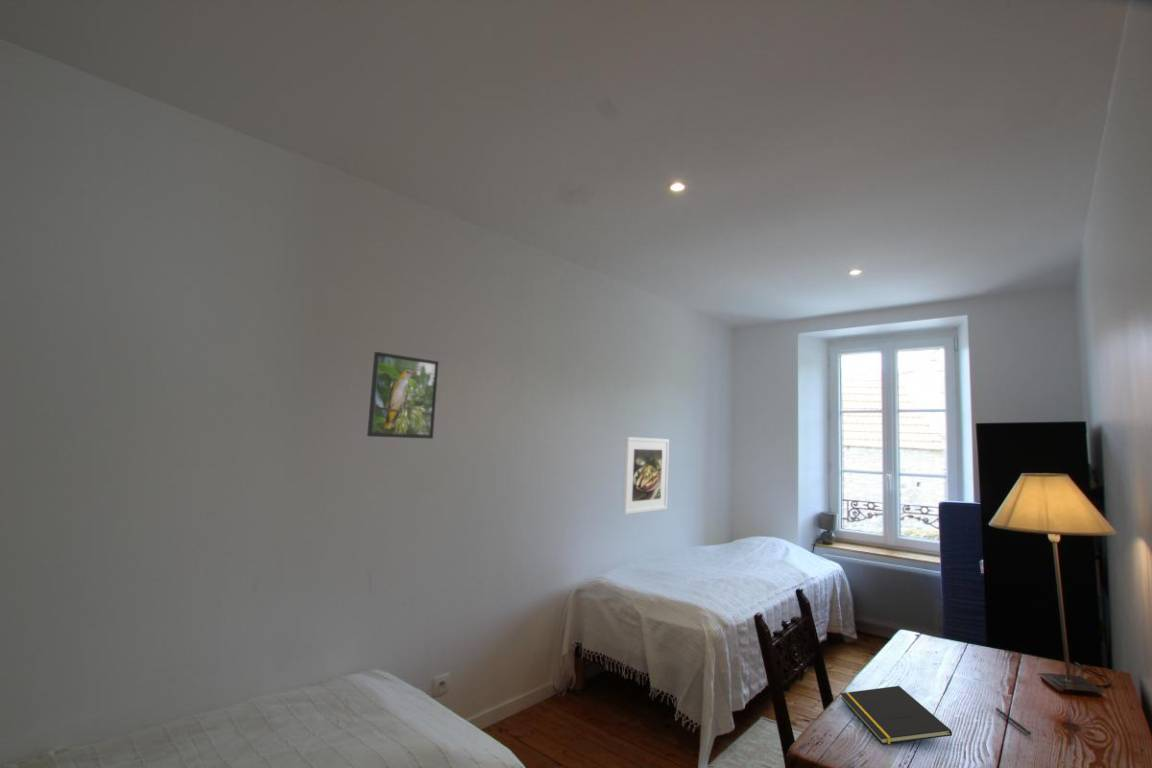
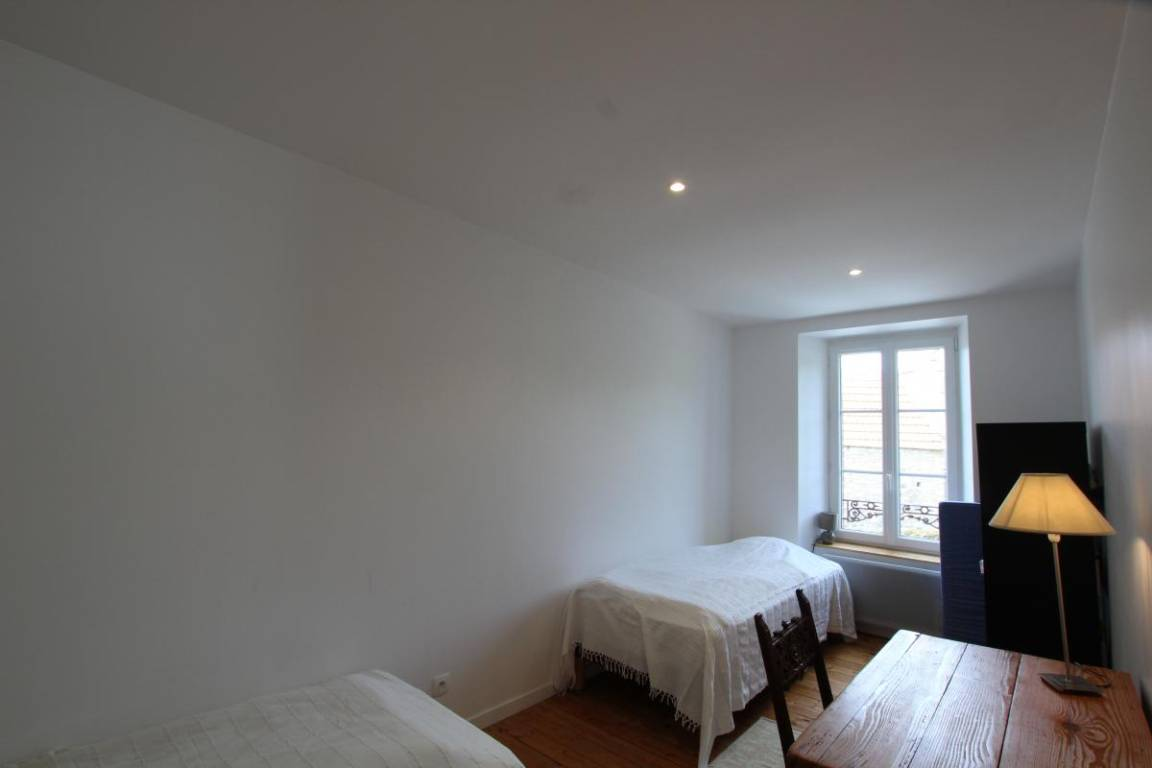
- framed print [366,351,440,440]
- pen [995,707,1032,736]
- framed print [622,436,670,515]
- notepad [839,685,953,745]
